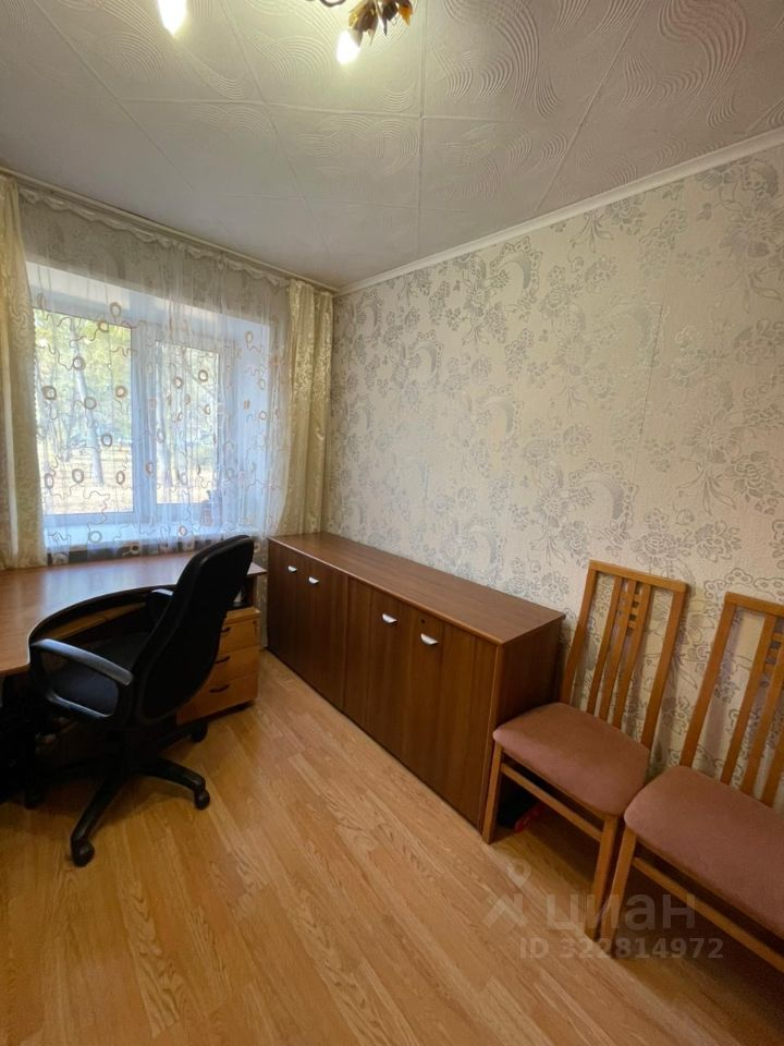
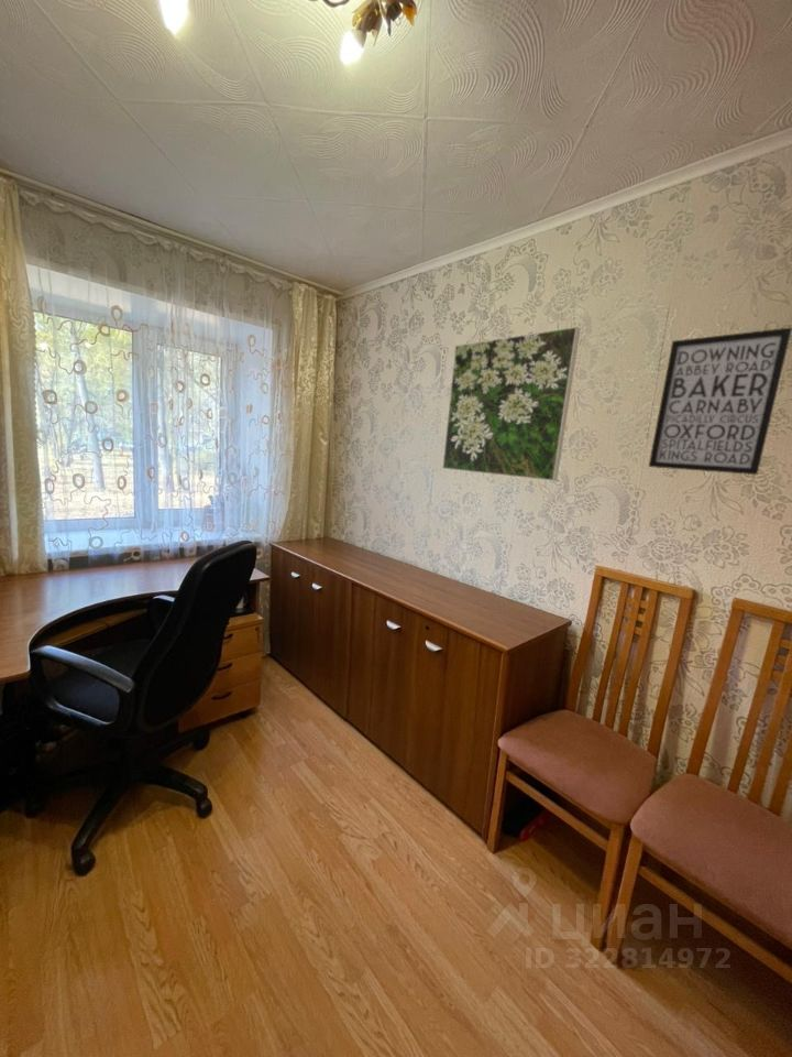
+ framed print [441,326,581,482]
+ wall art [648,326,792,476]
